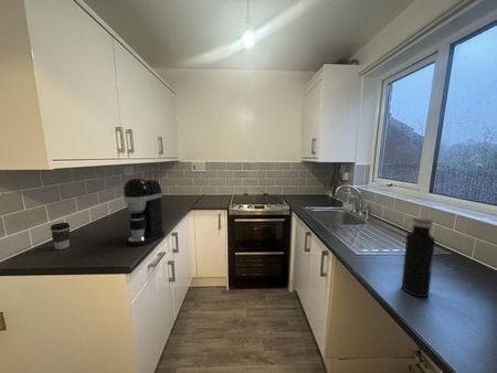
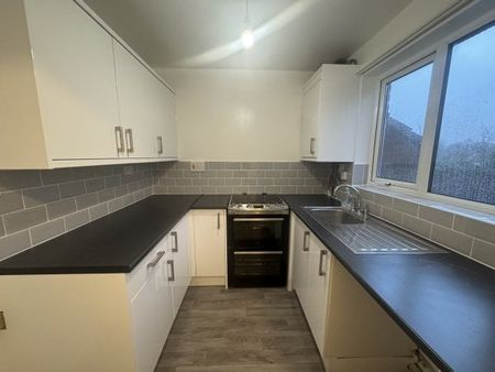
- coffee cup [50,222,71,251]
- coffee maker [123,177,166,247]
- water bottle [401,217,436,298]
